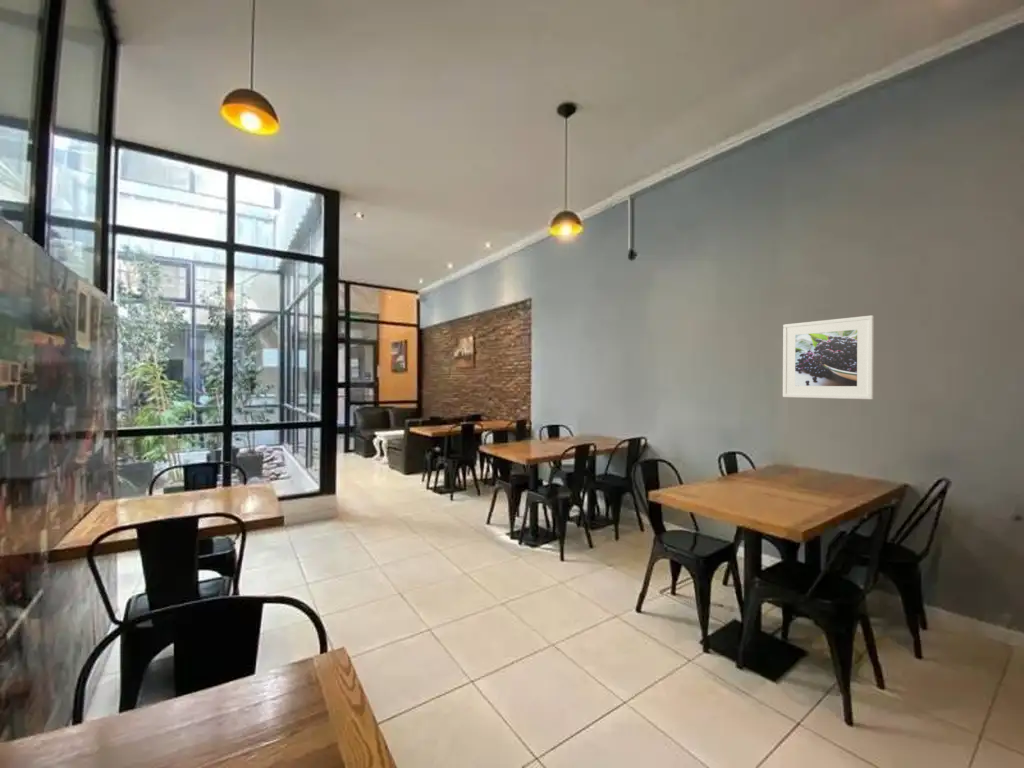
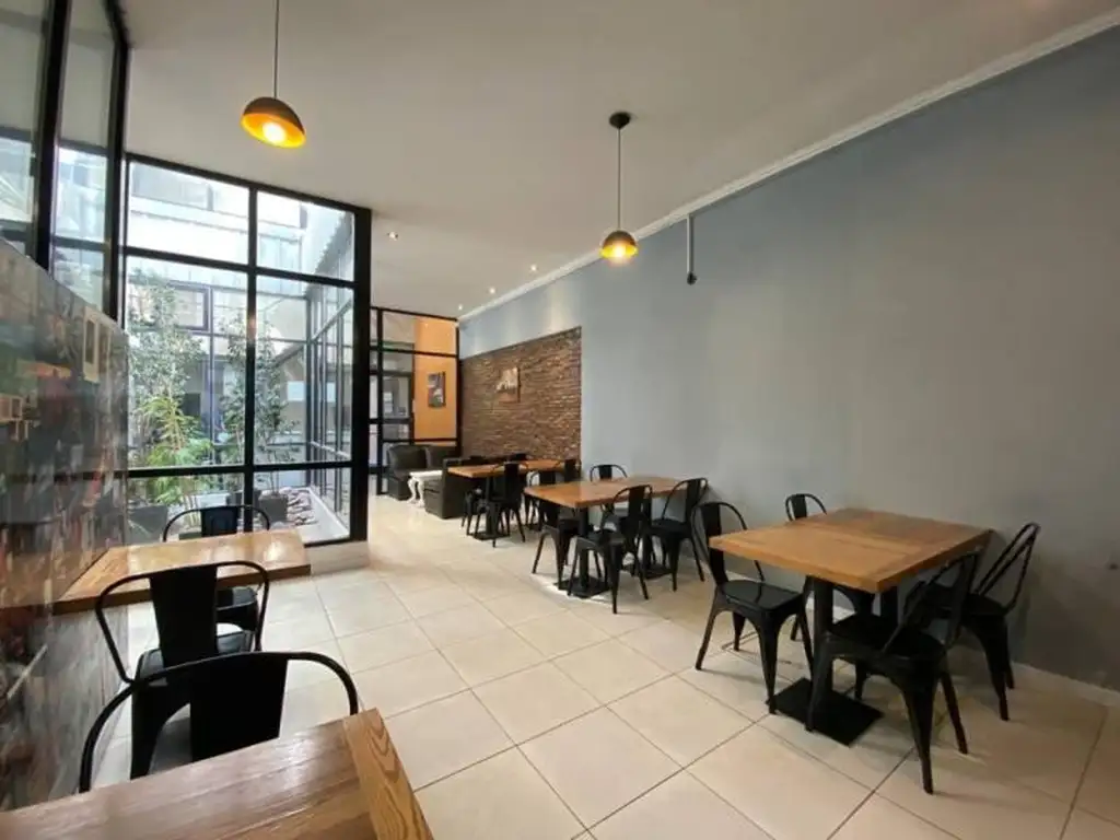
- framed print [782,314,875,400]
